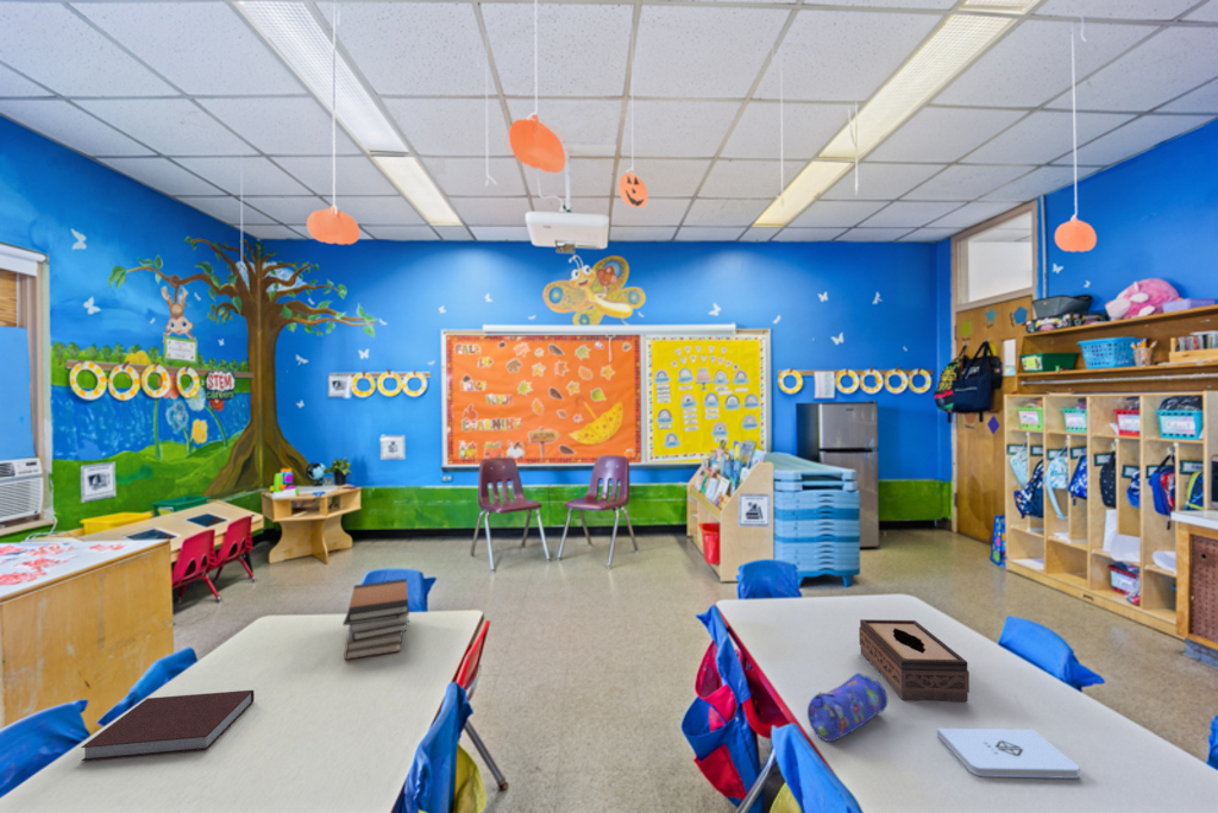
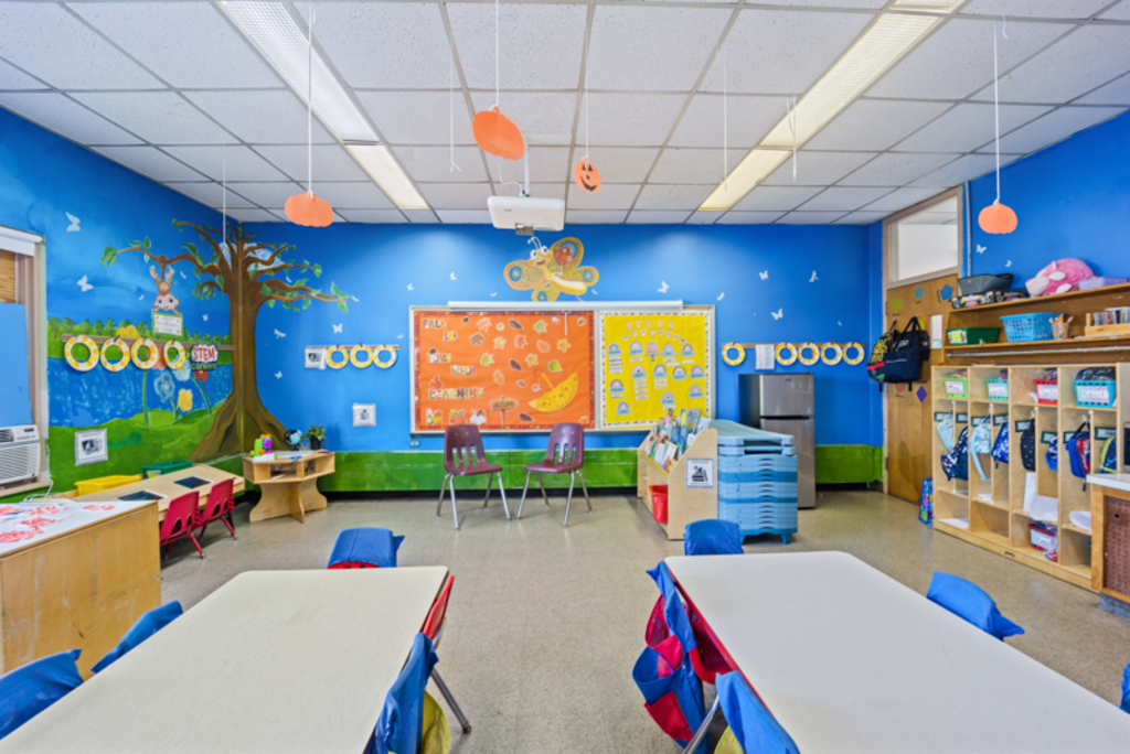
- notepad [936,727,1080,780]
- tissue box [858,618,971,702]
- pencil case [806,672,889,743]
- book stack [341,578,410,661]
- notebook [80,689,256,762]
